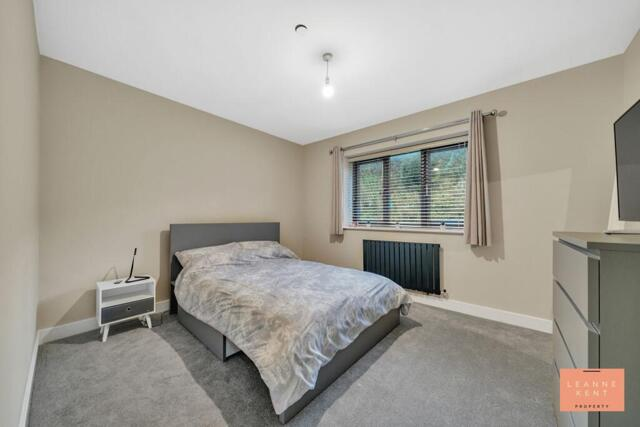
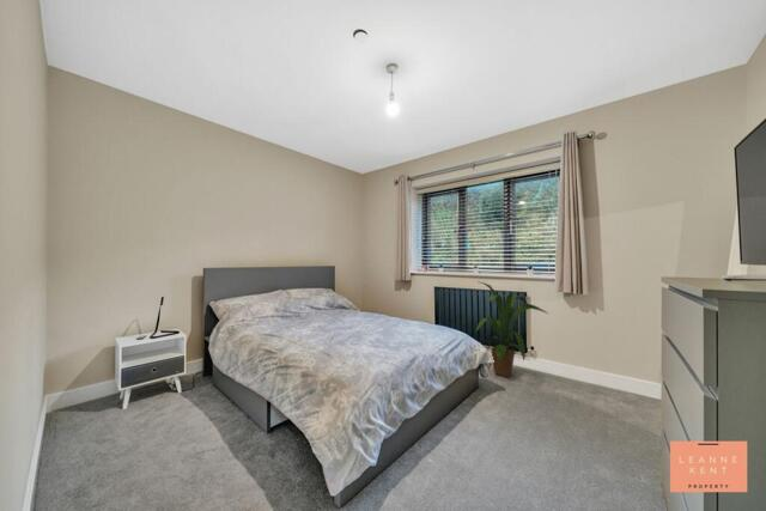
+ house plant [474,281,549,378]
